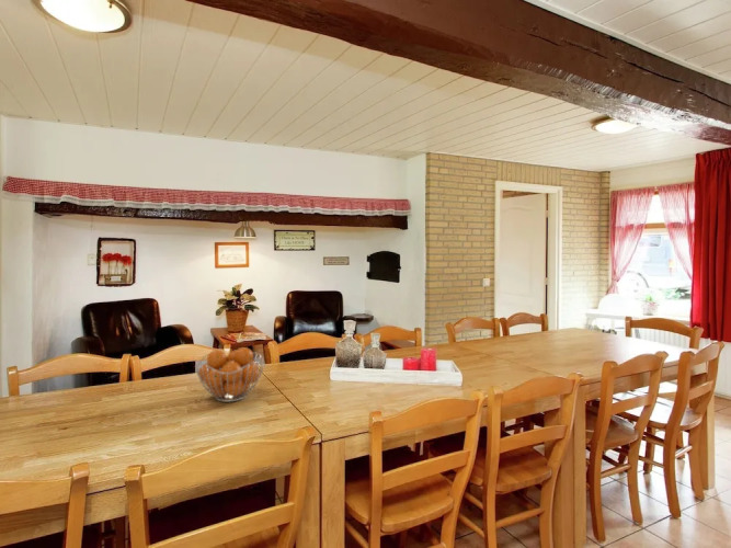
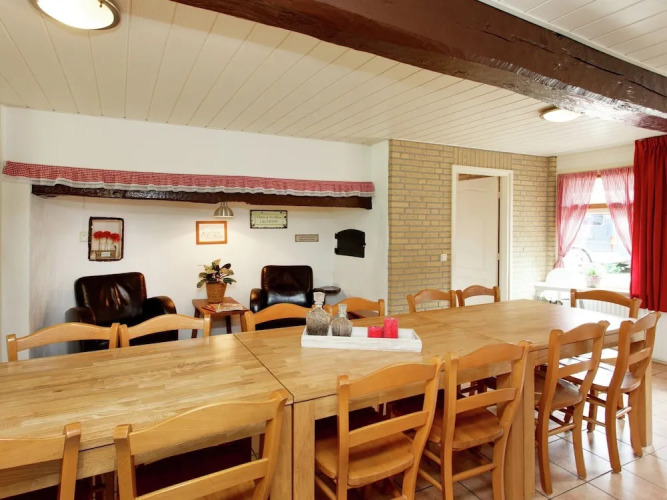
- fruit basket [194,346,266,403]
